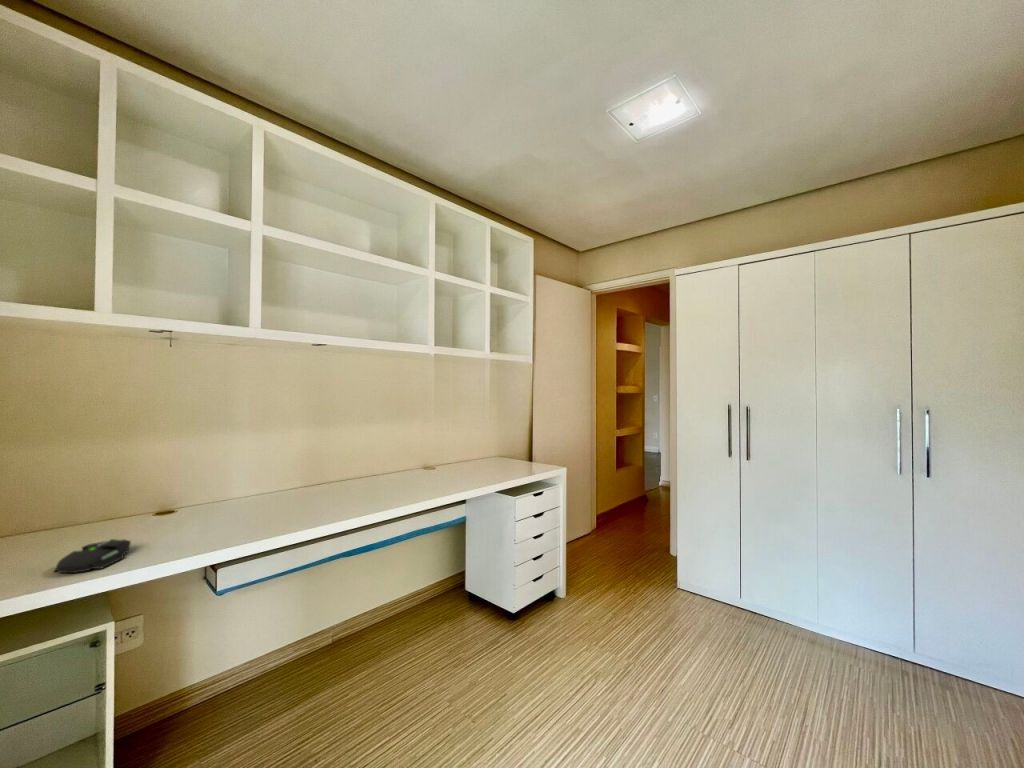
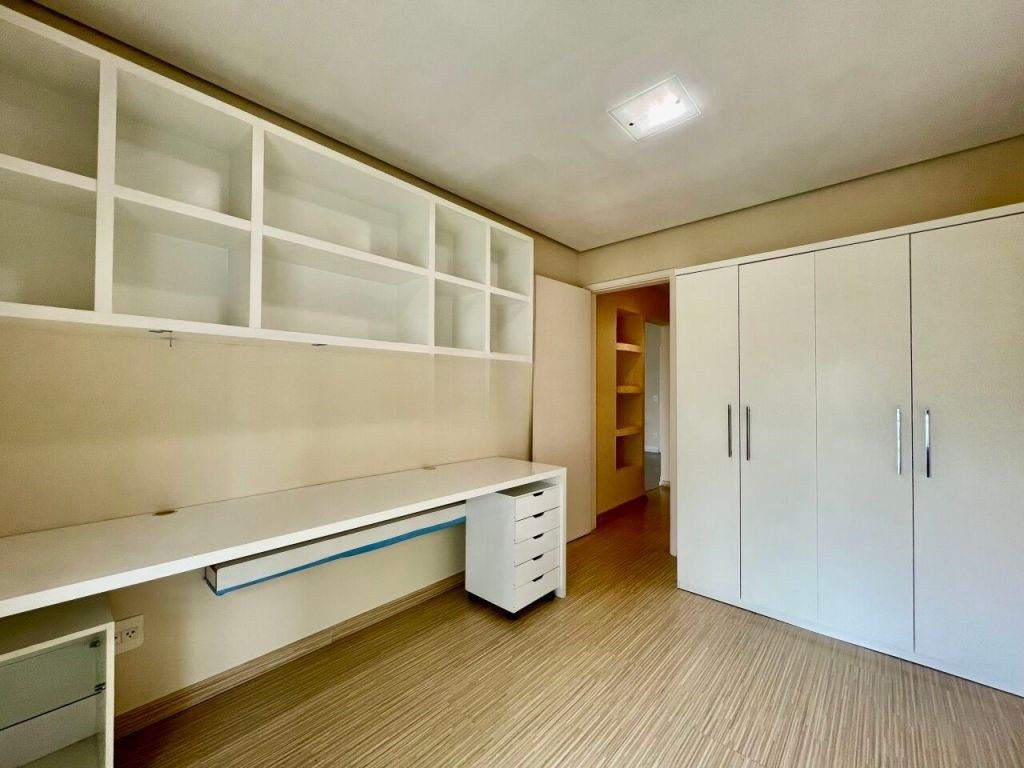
- mouse [52,538,132,574]
